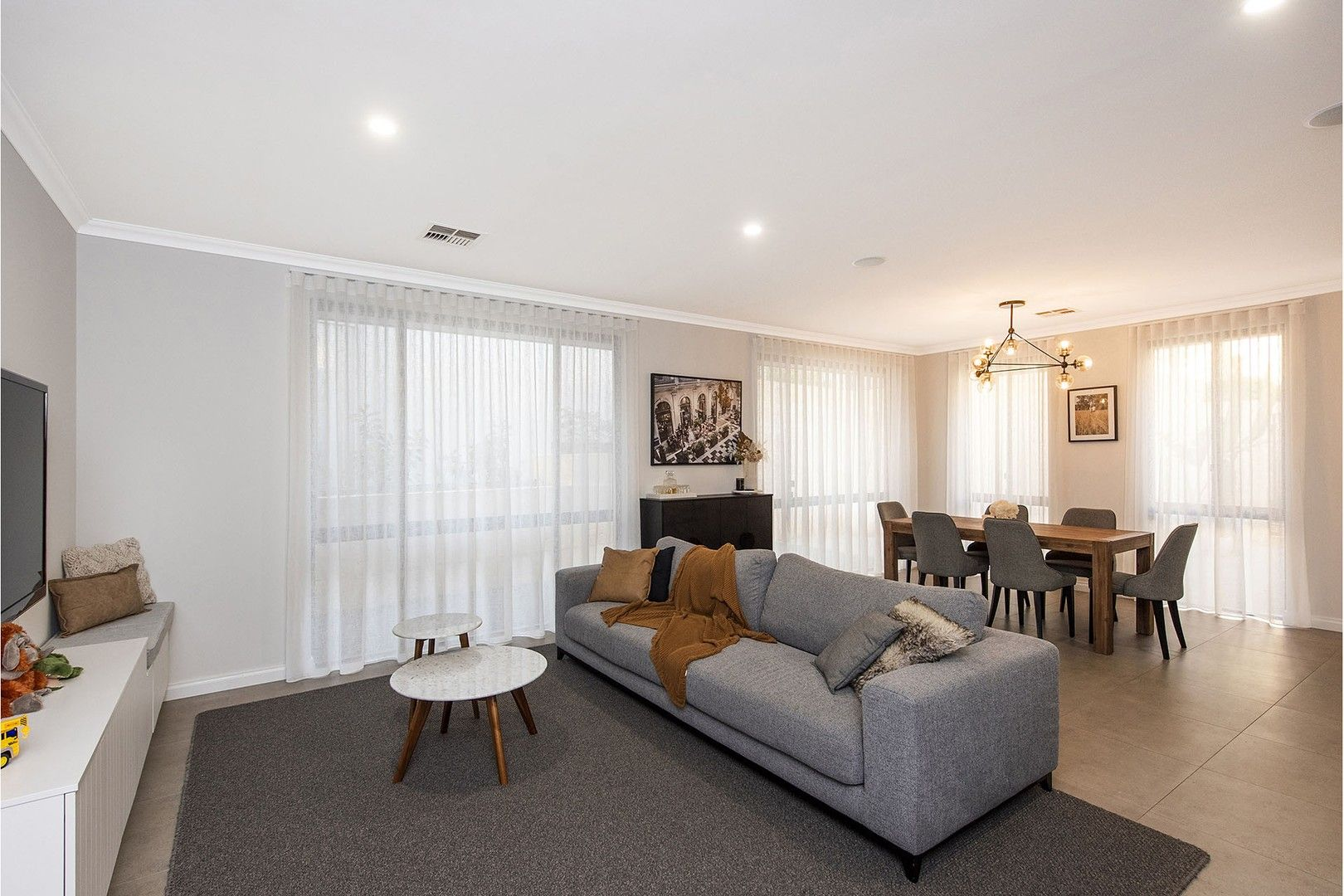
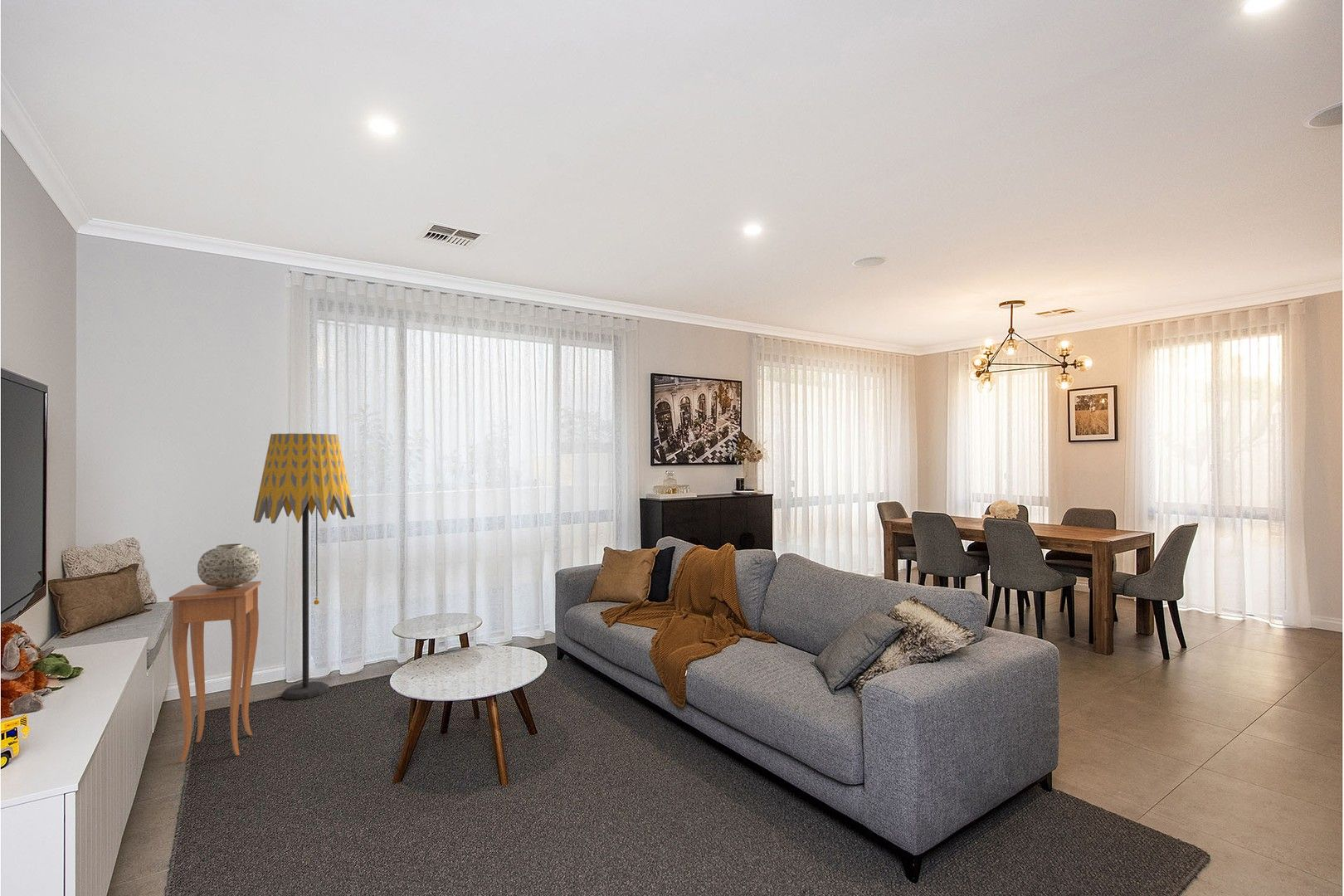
+ side table [168,580,262,763]
+ floor lamp [253,432,356,700]
+ vase [197,543,261,589]
